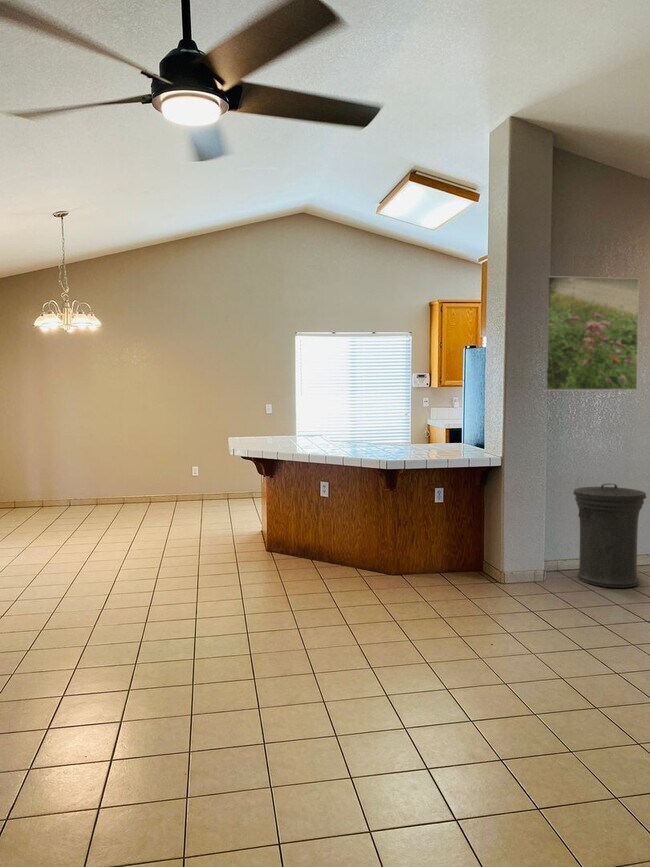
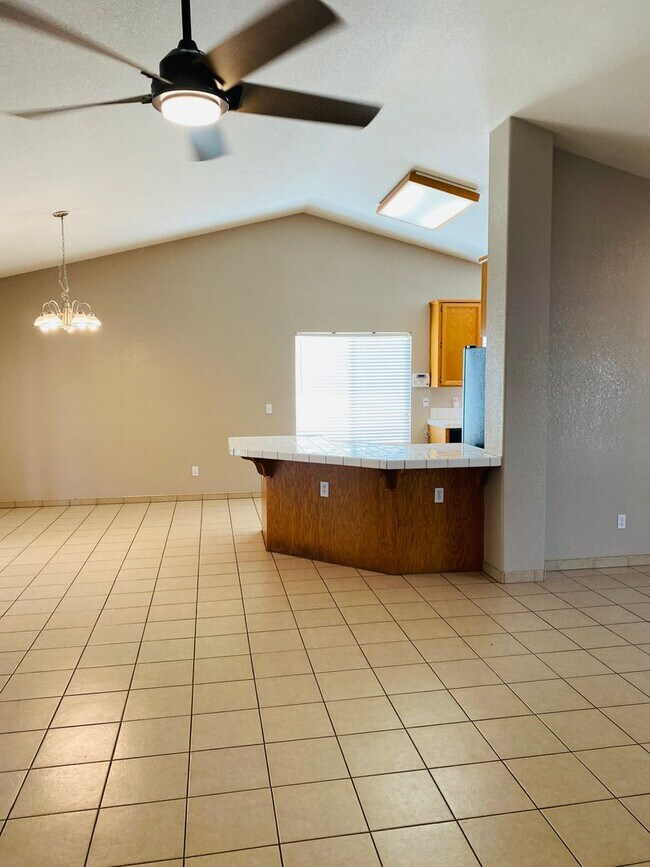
- trash can [572,483,648,589]
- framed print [546,275,640,391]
